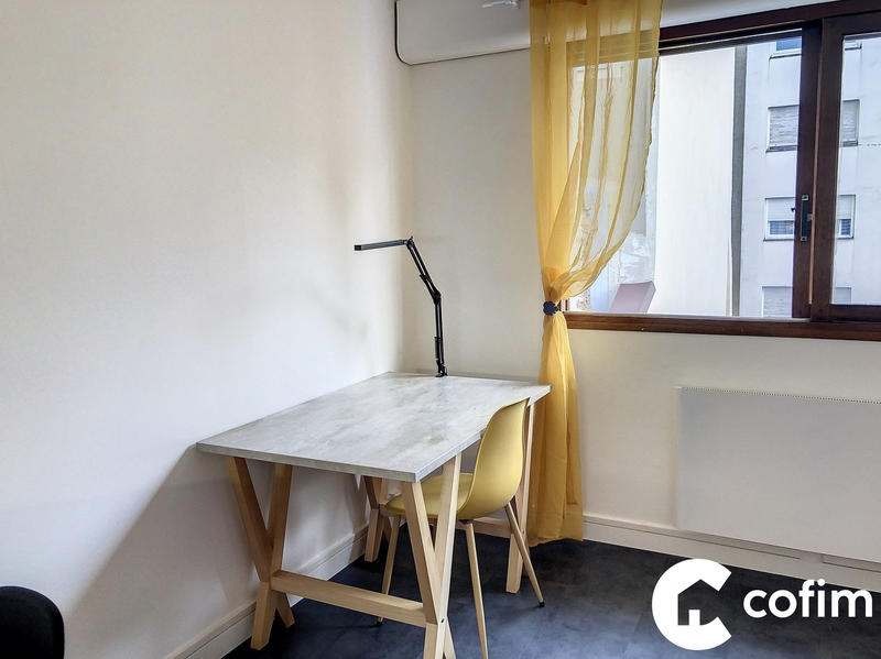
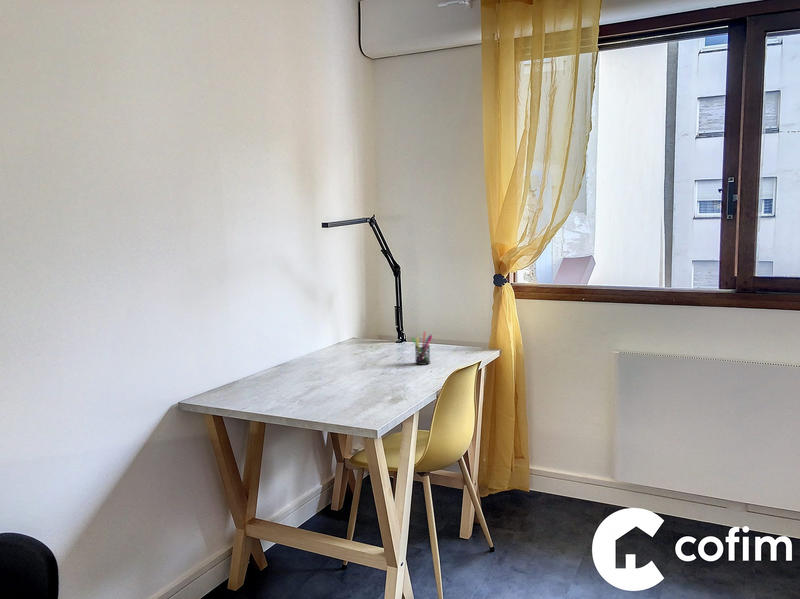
+ pen holder [411,331,433,366]
